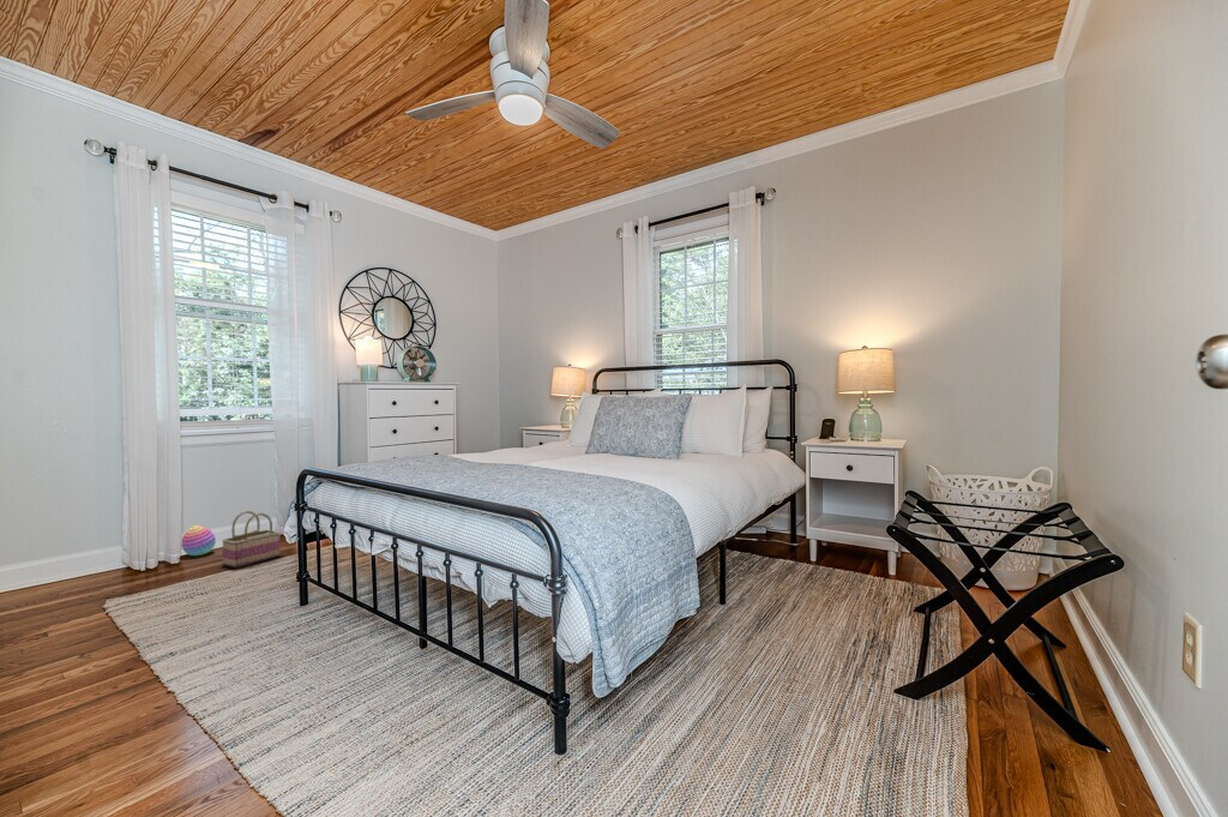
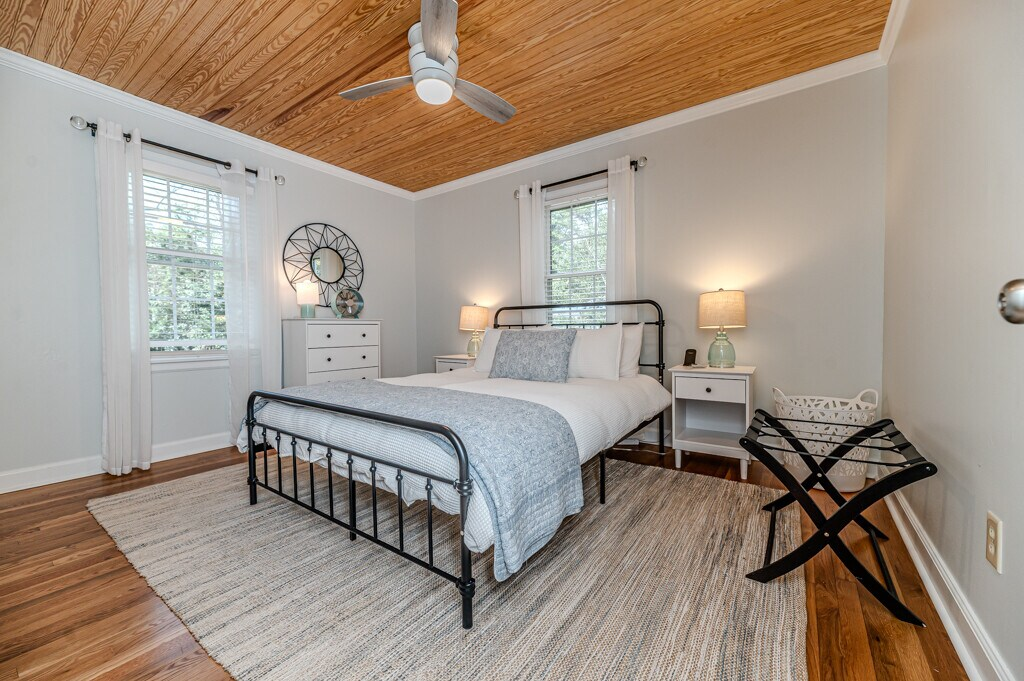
- stacking toy [180,524,217,557]
- basket [221,510,282,569]
